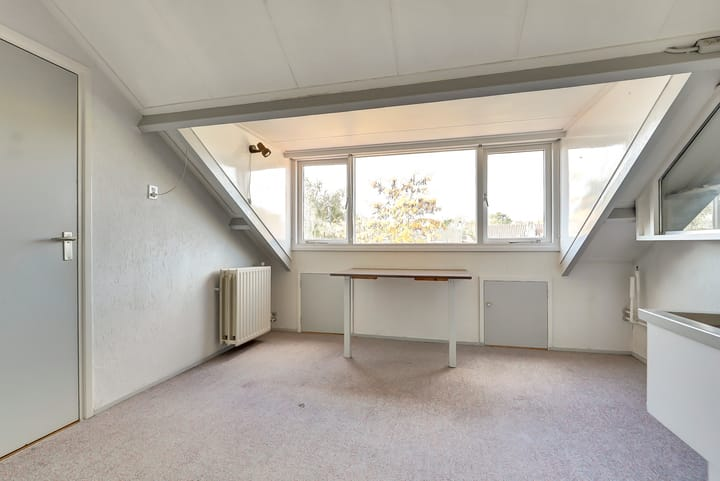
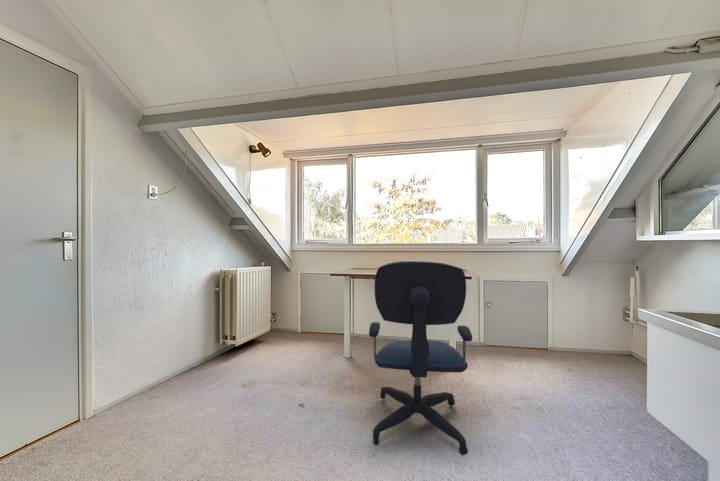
+ office chair [368,260,473,456]
